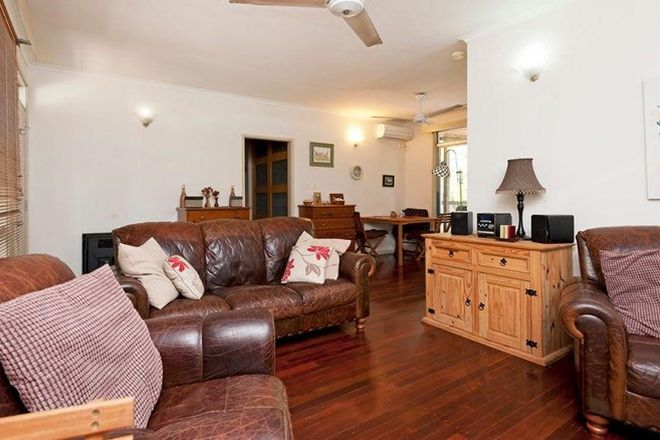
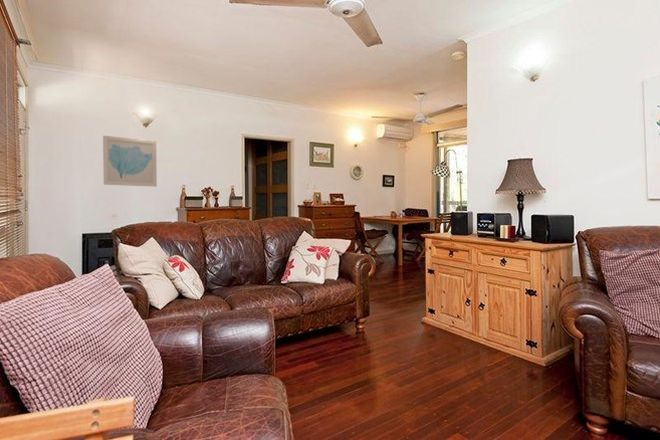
+ wall art [102,135,158,188]
